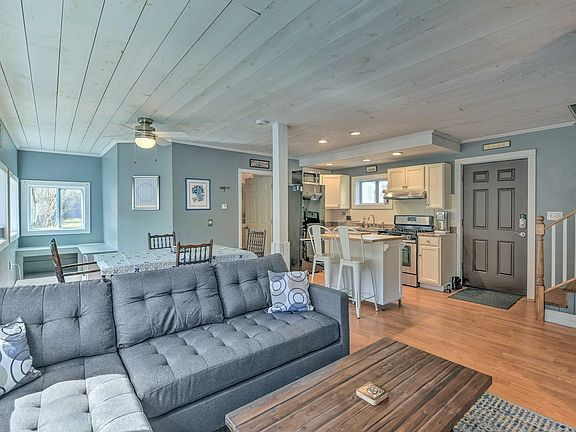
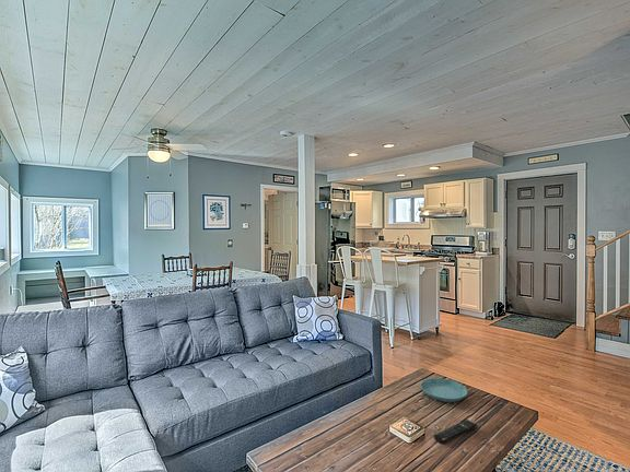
+ saucer [420,377,468,403]
+ remote control [433,418,478,445]
